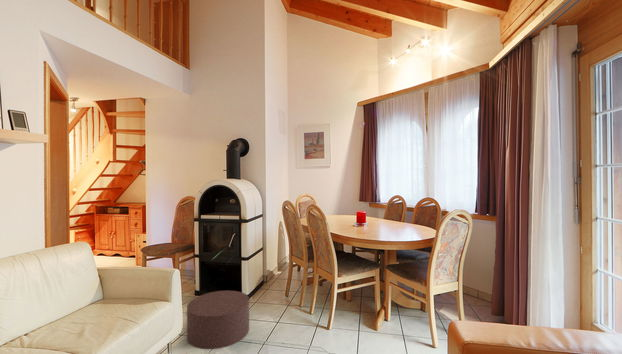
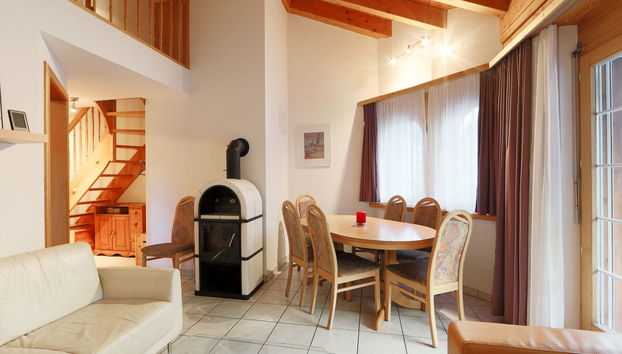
- ottoman [186,290,250,350]
